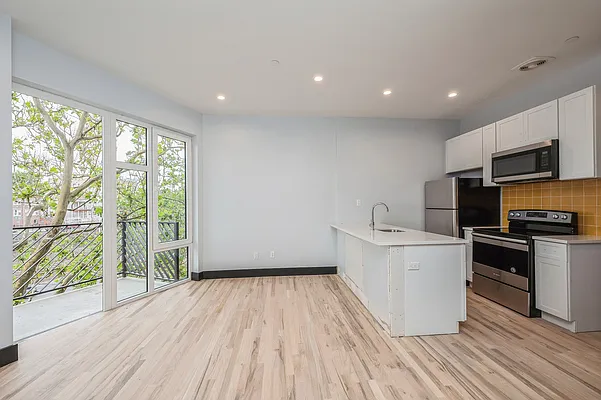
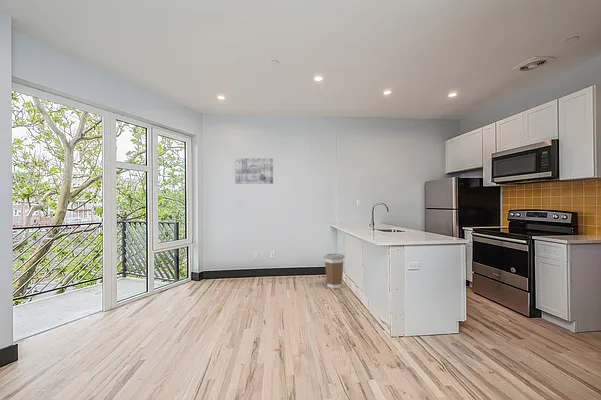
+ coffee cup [323,253,346,289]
+ wall art [234,158,274,185]
